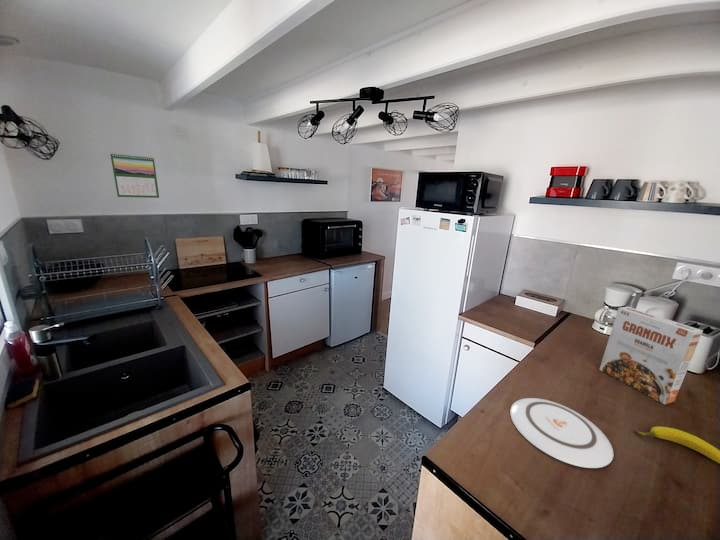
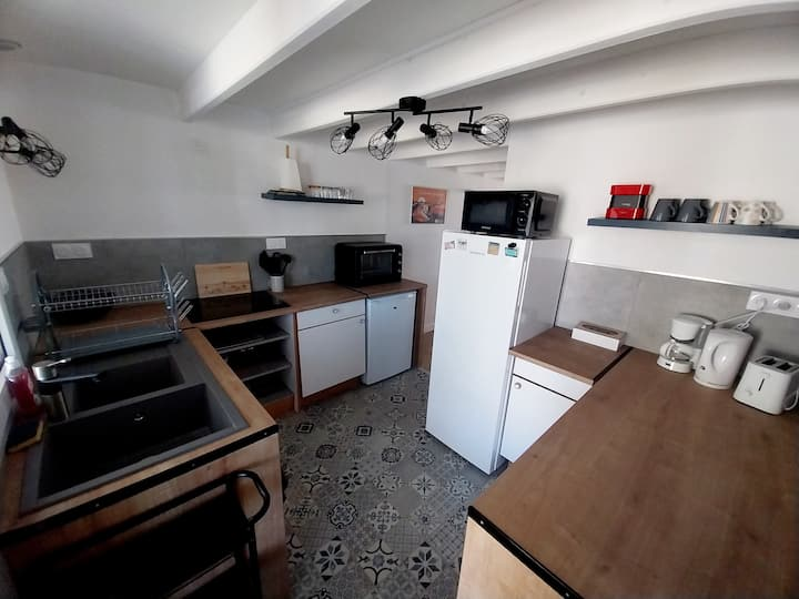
- cereal box [598,306,704,405]
- plate [509,397,614,469]
- calendar [109,152,160,199]
- banana [633,426,720,465]
